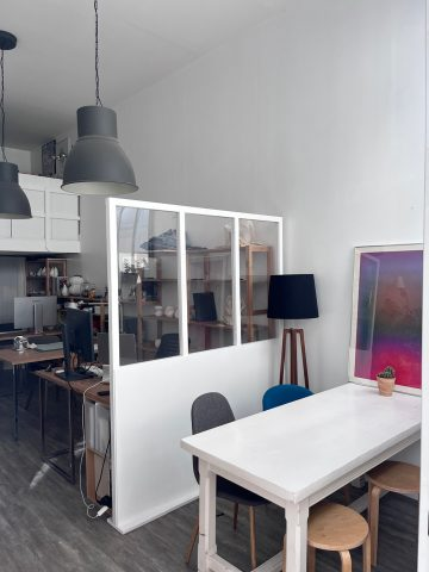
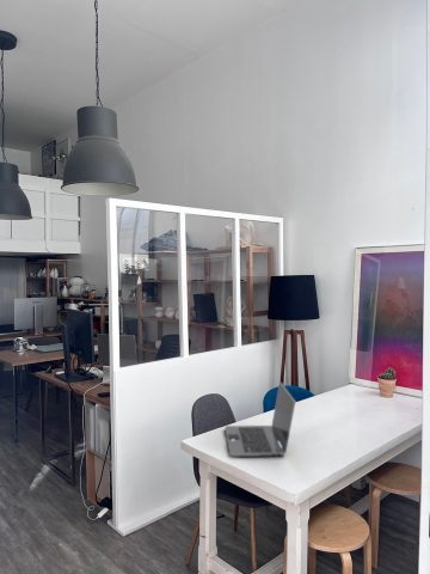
+ laptop [225,380,296,458]
